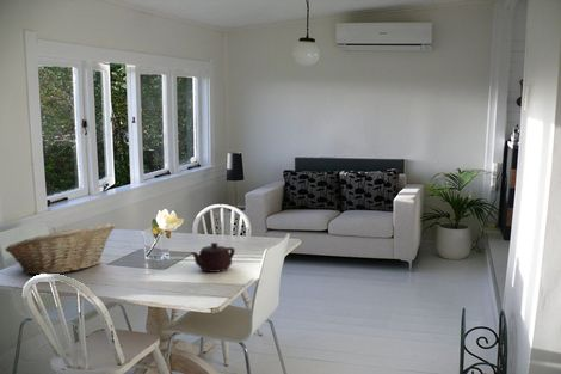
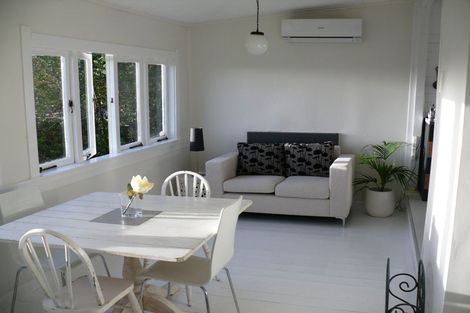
- fruit basket [4,222,116,276]
- teapot [190,241,236,274]
